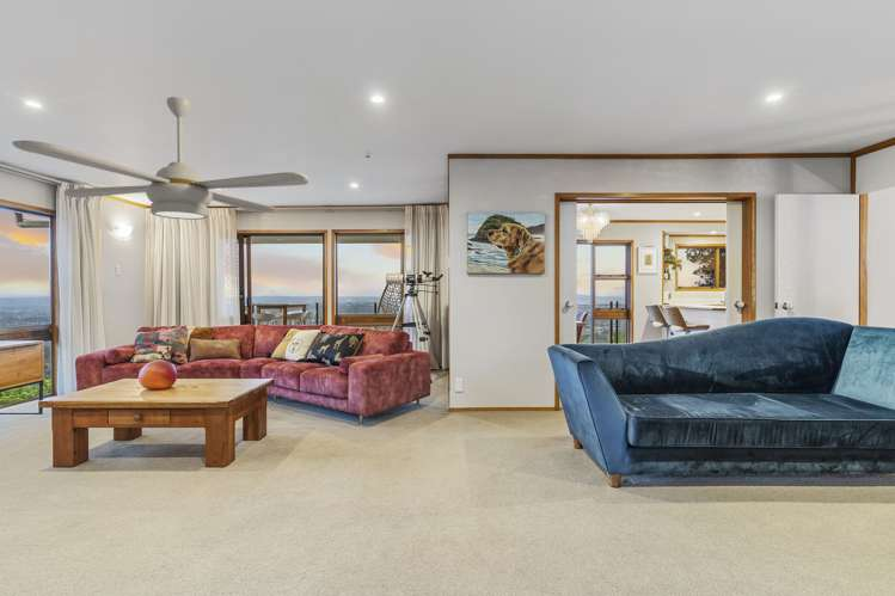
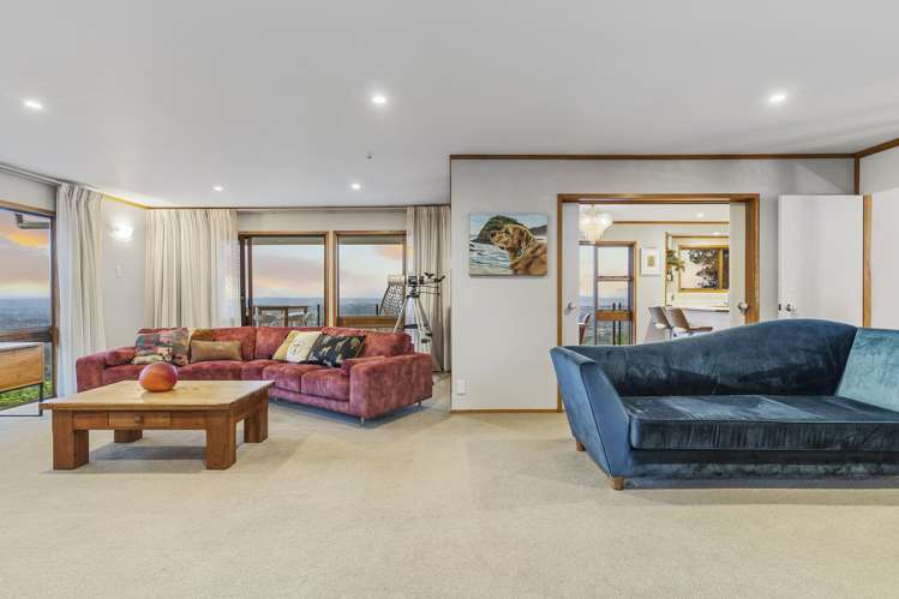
- ceiling fan [11,96,309,221]
